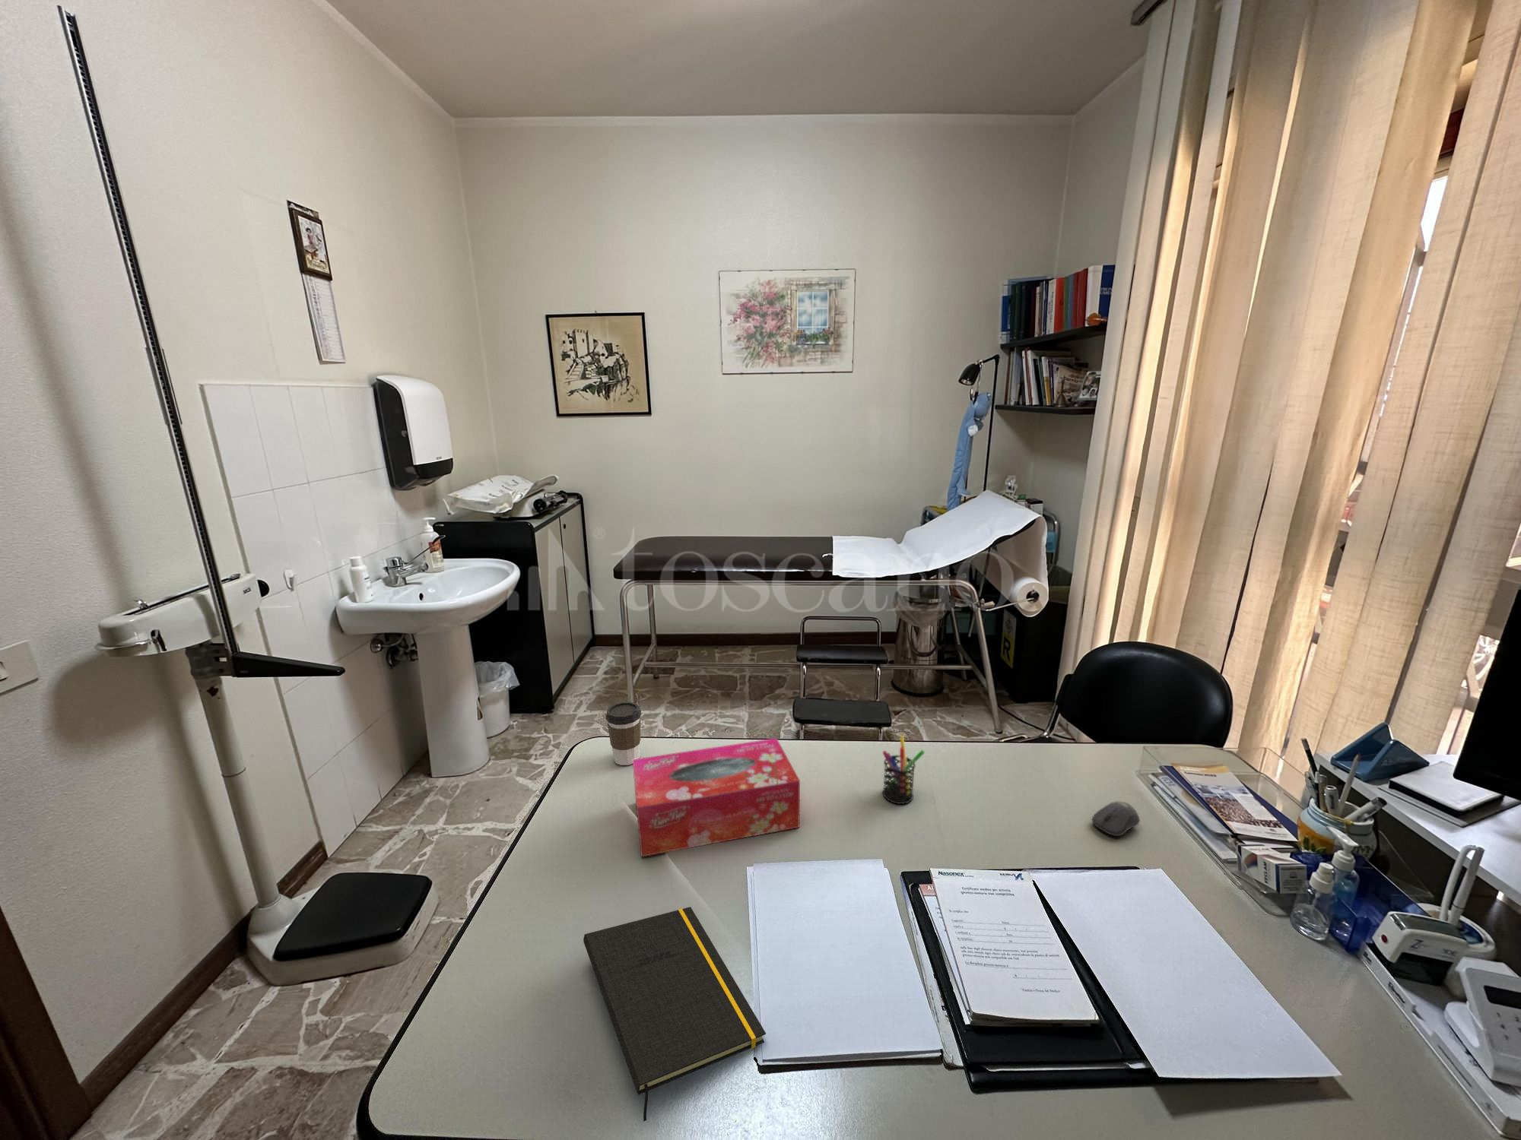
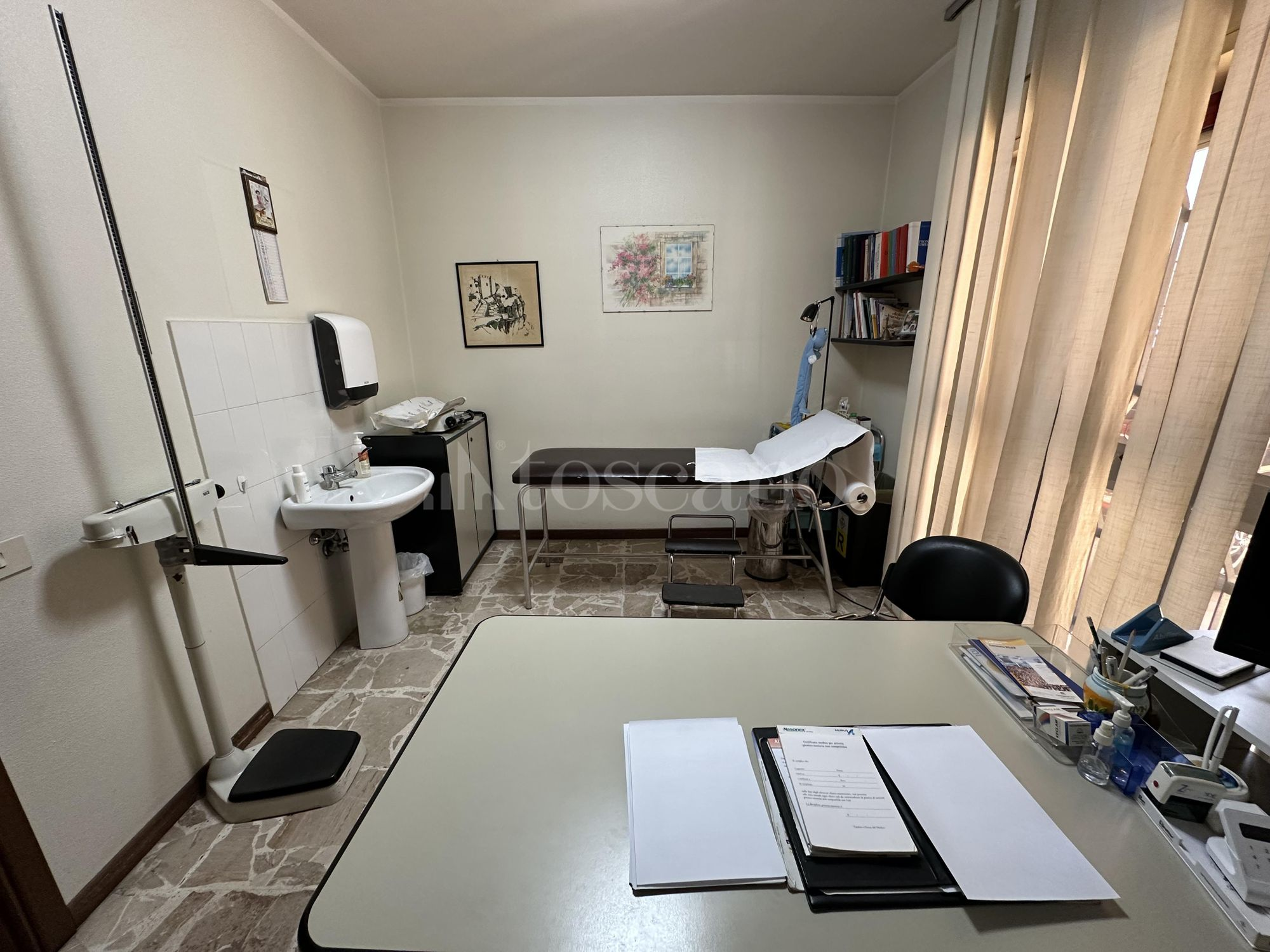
- coffee cup [605,702,642,766]
- computer mouse [1091,800,1140,837]
- pen holder [883,735,926,805]
- notepad [582,906,766,1122]
- tissue box [632,738,801,857]
